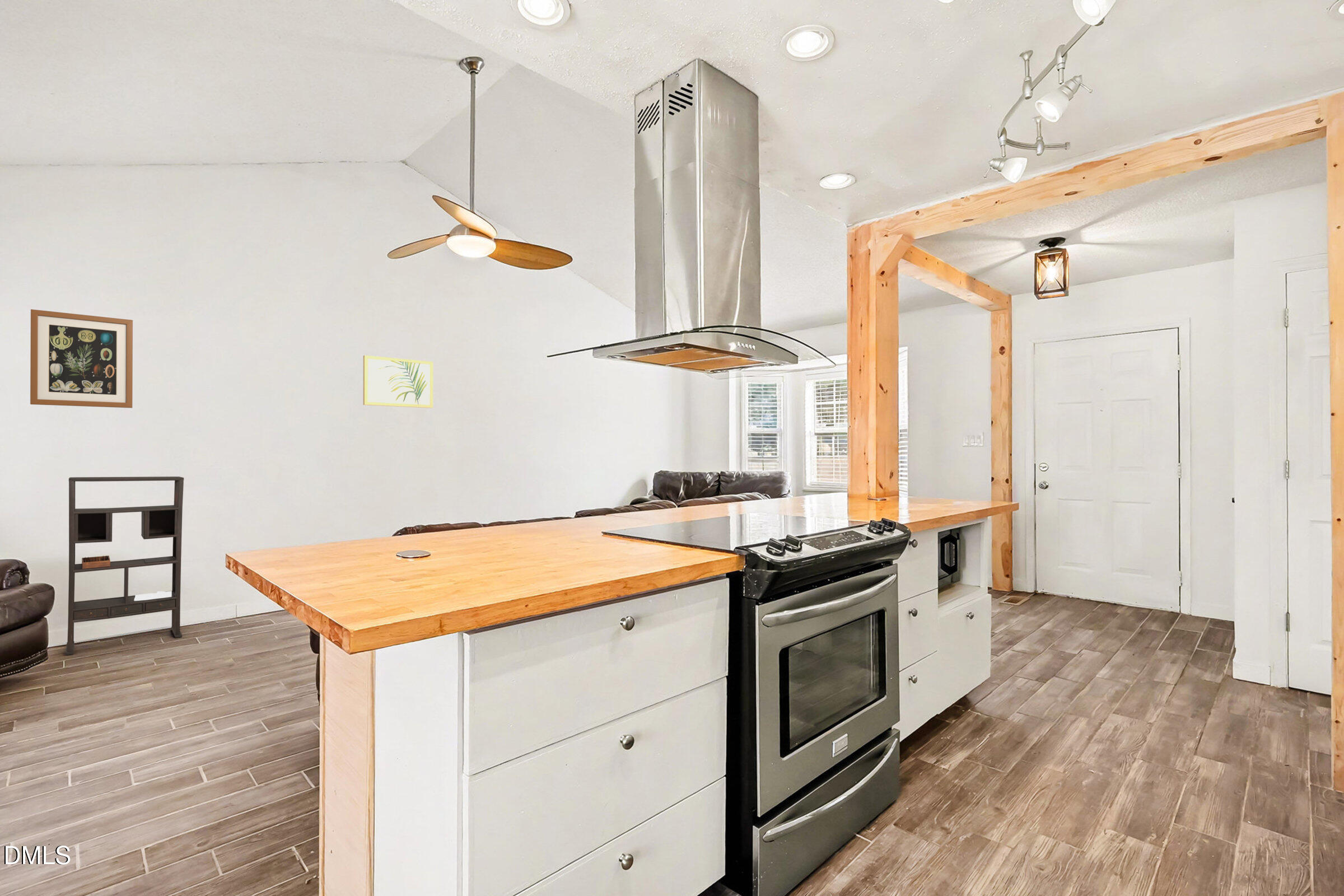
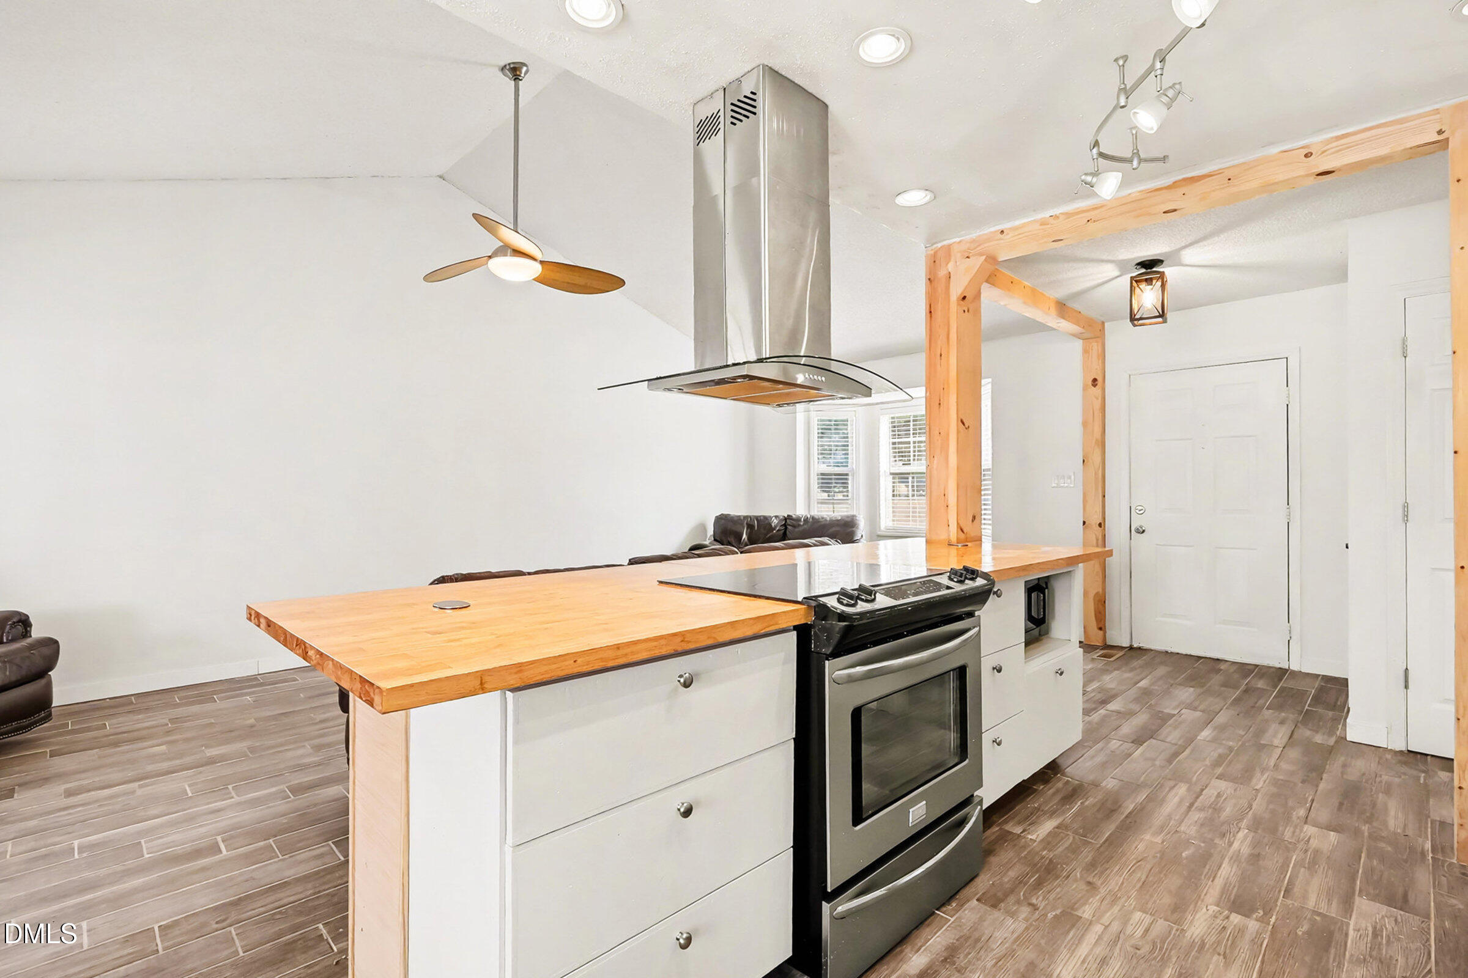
- bookshelf [65,476,184,656]
- wall art [363,355,433,409]
- wall art [30,309,133,408]
